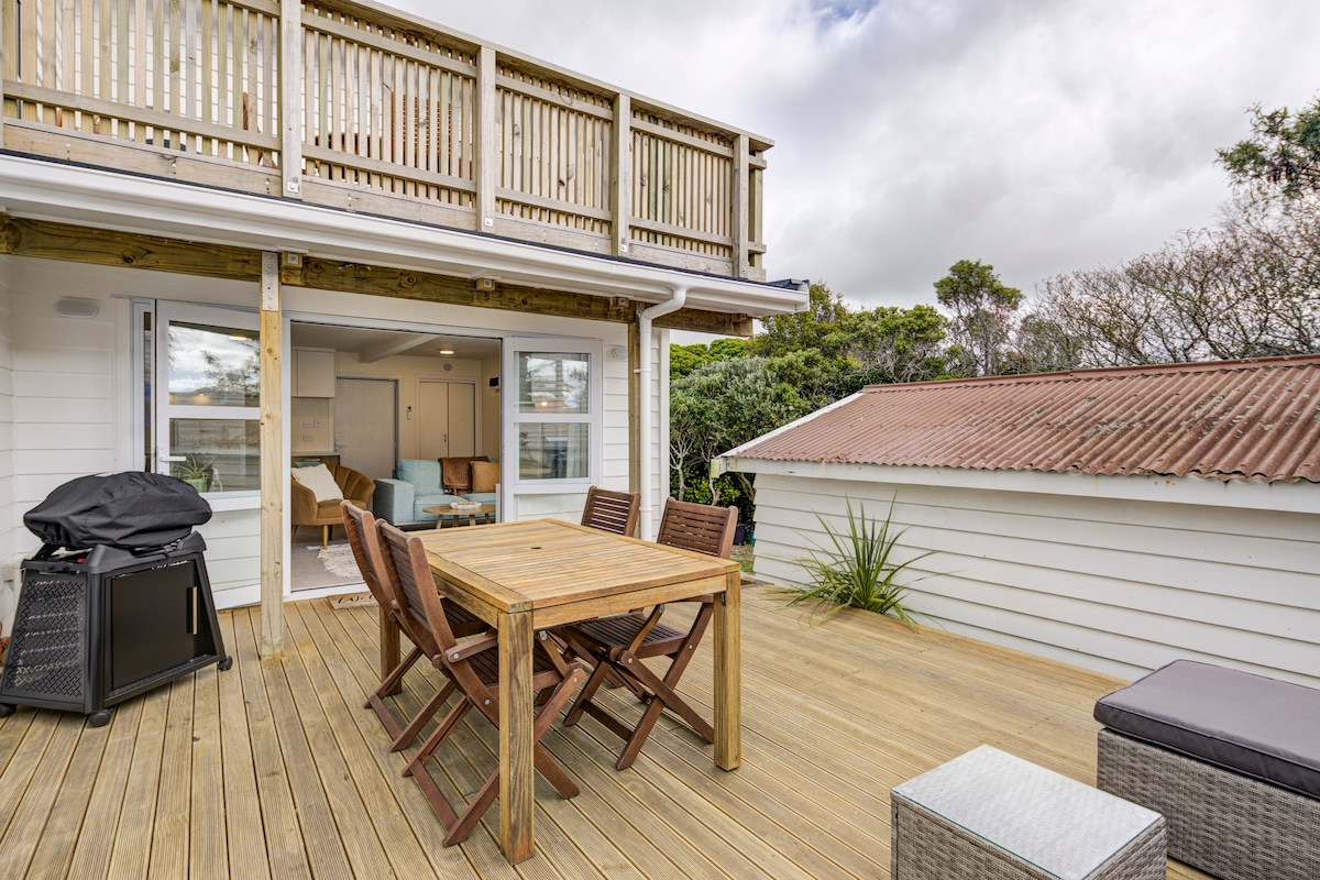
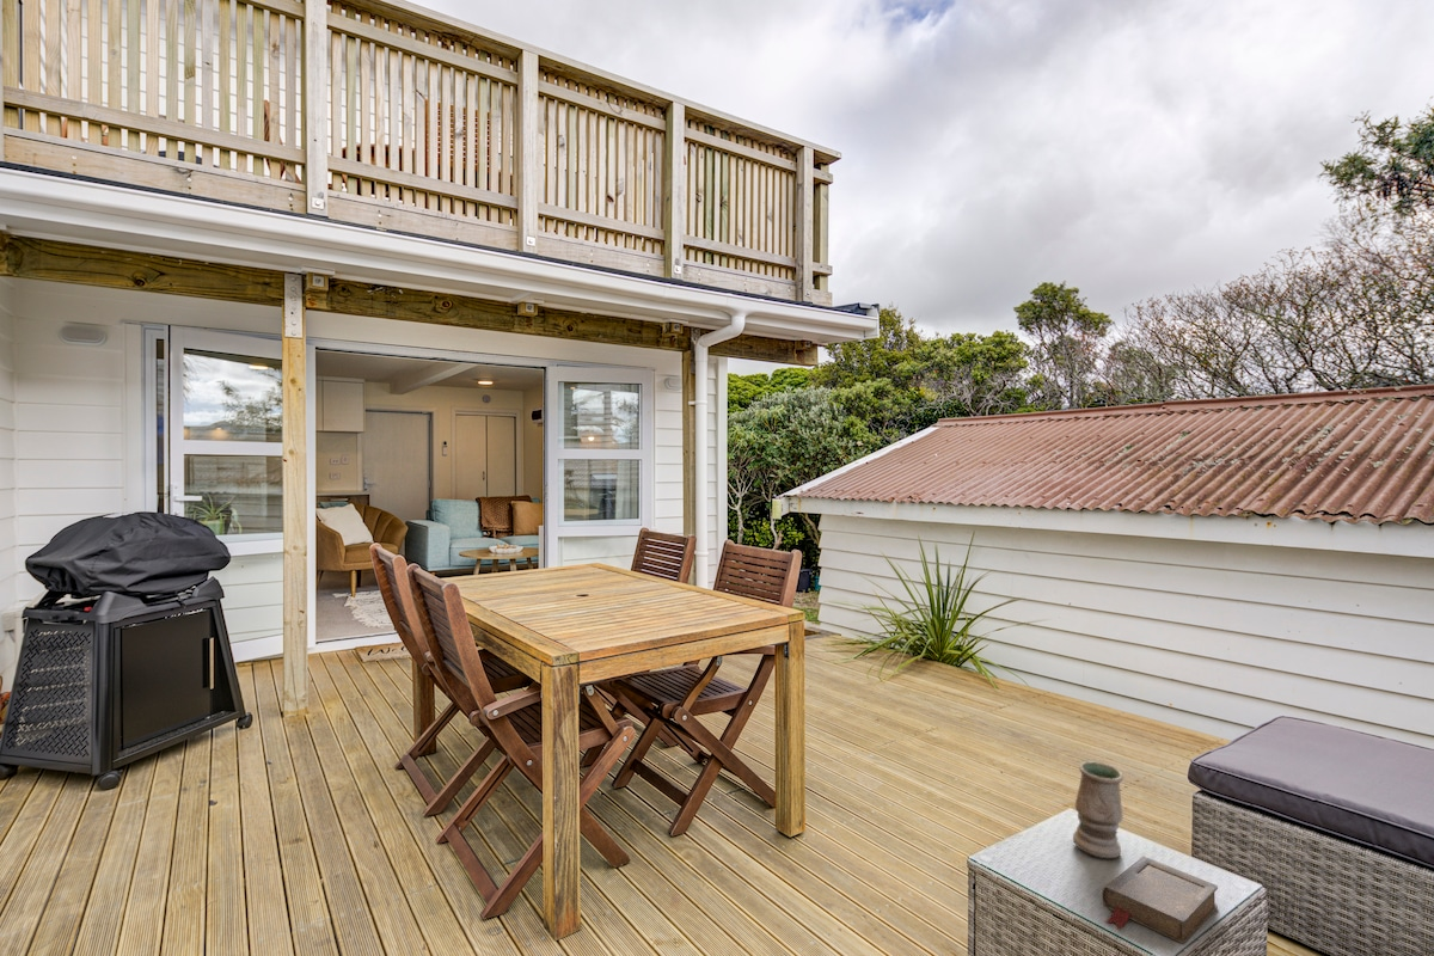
+ book [1101,856,1219,945]
+ vase [1072,760,1124,859]
